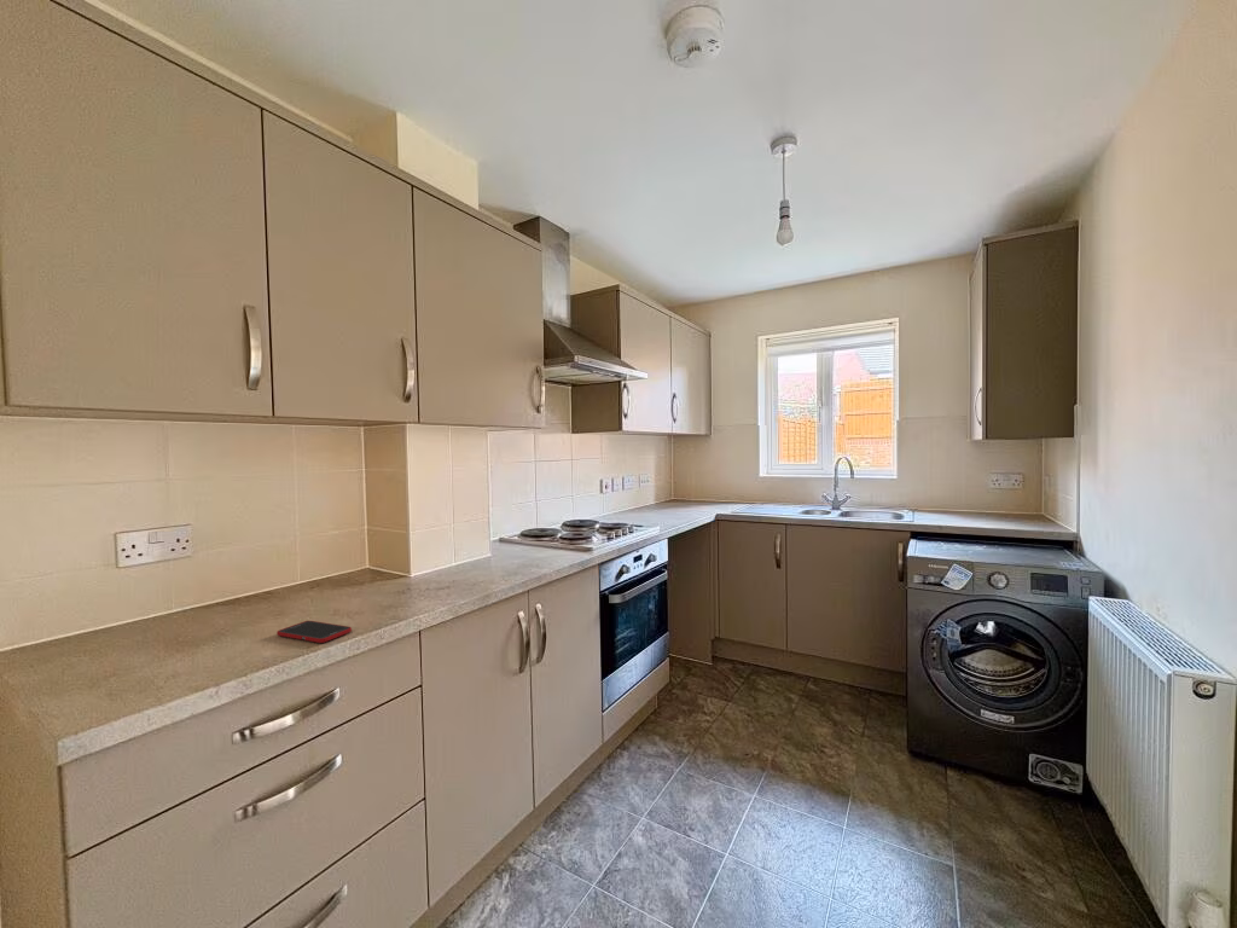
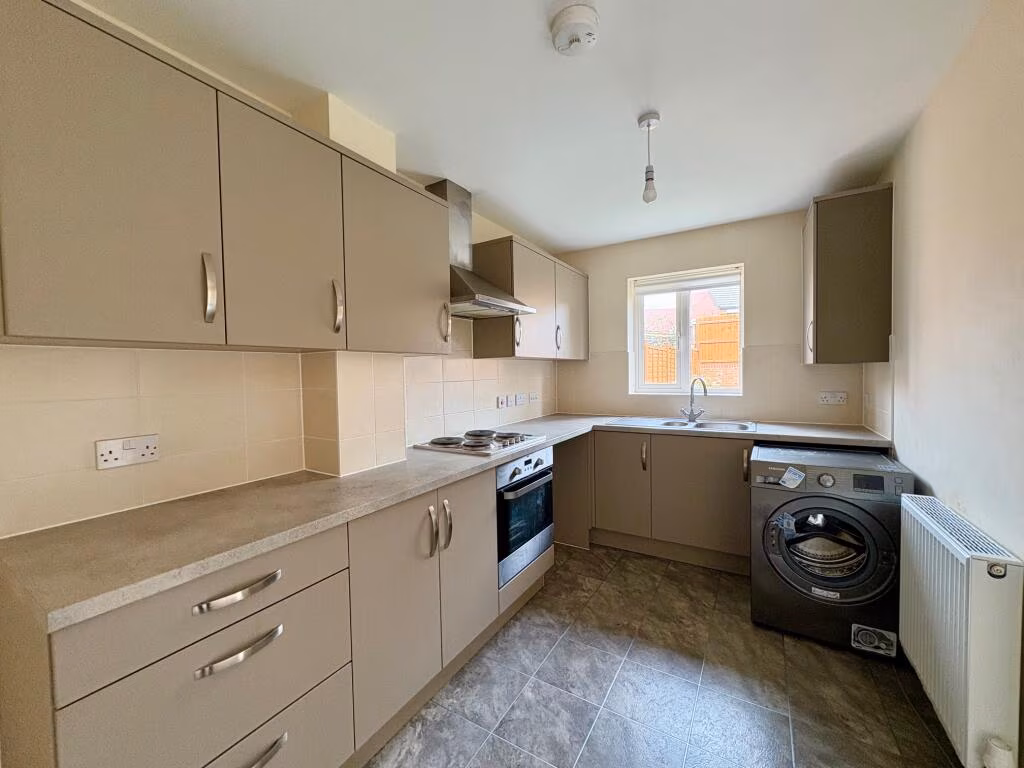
- cell phone [275,620,353,644]
